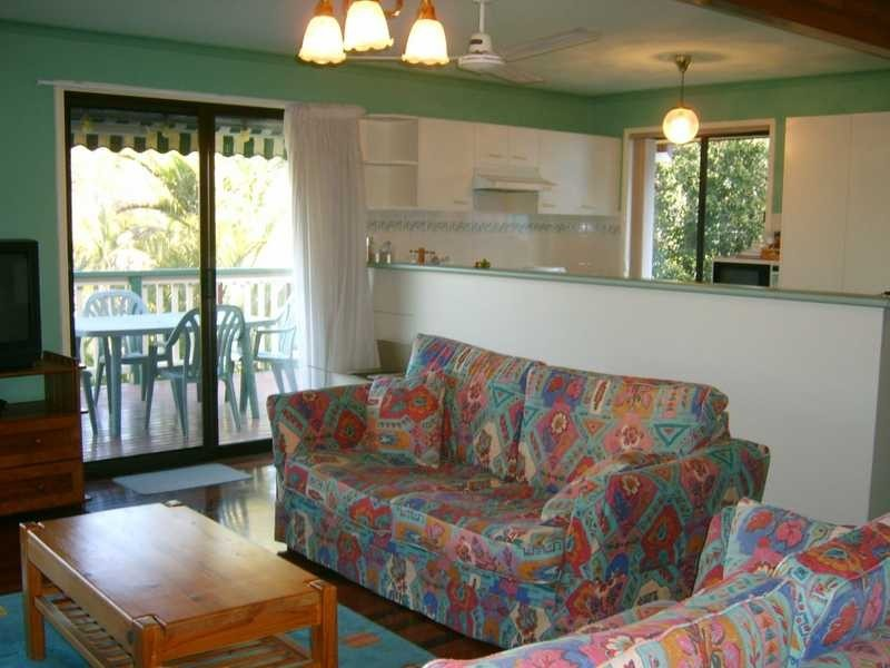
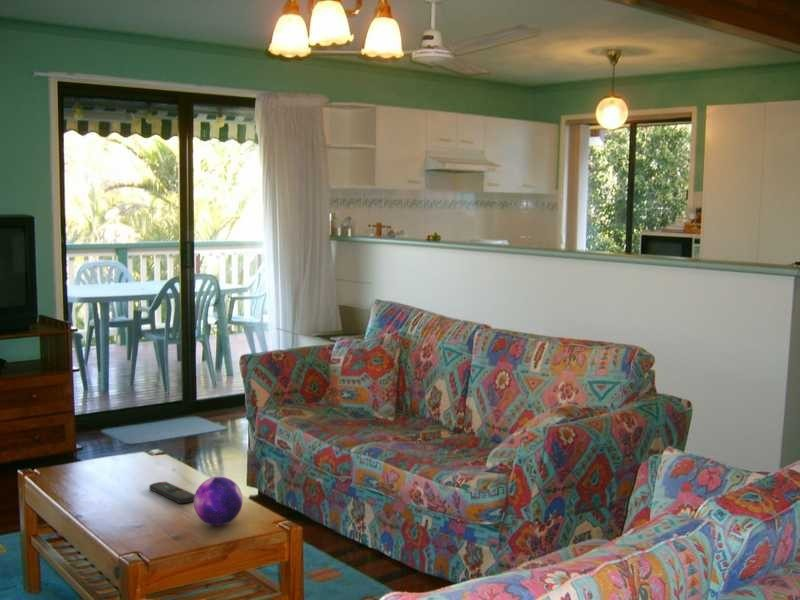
+ decorative orb [193,476,244,527]
+ remote control [148,481,195,504]
